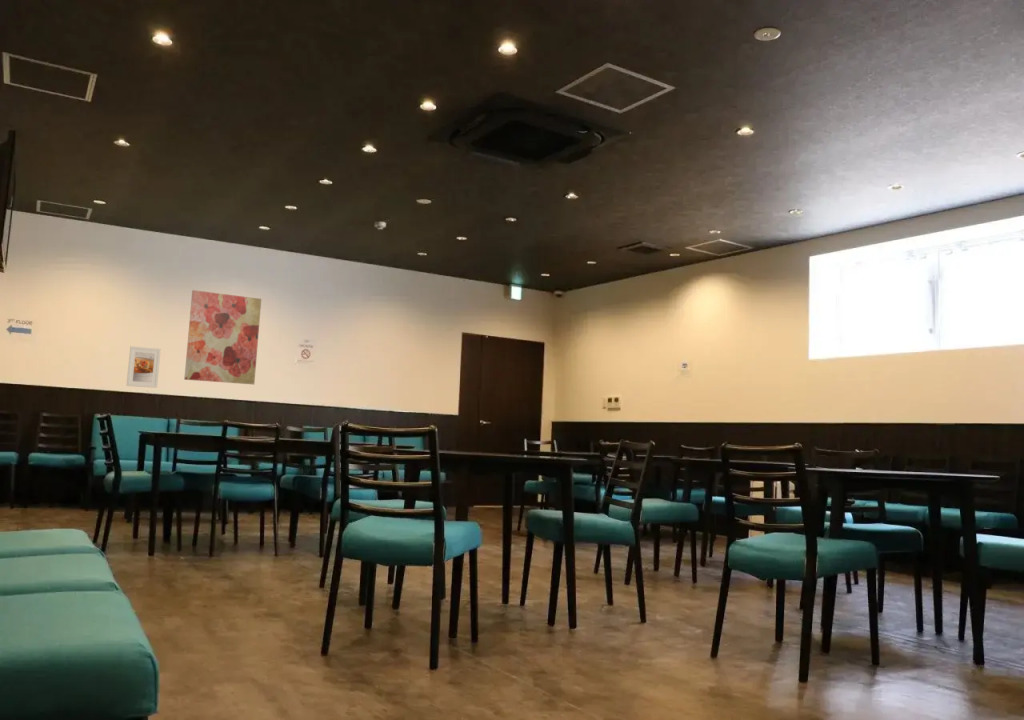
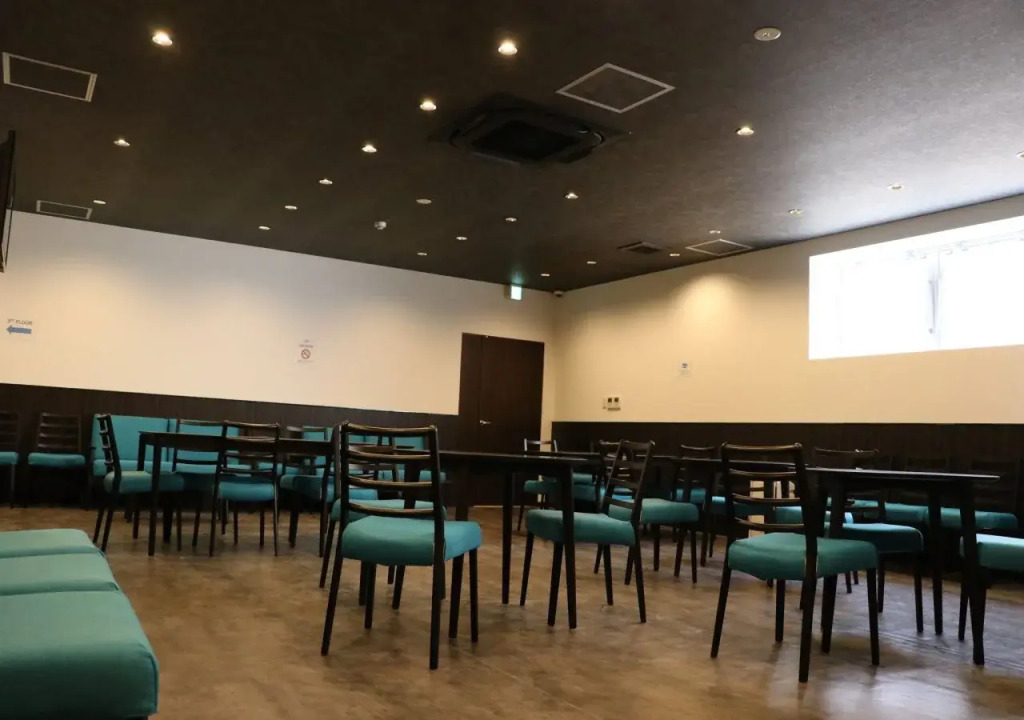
- wall art [183,289,262,385]
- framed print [126,345,162,389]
